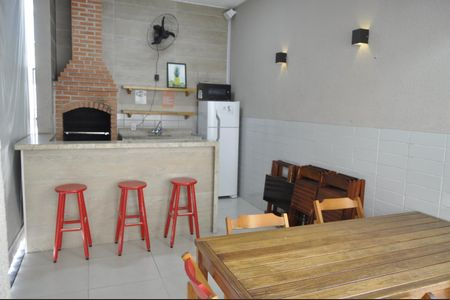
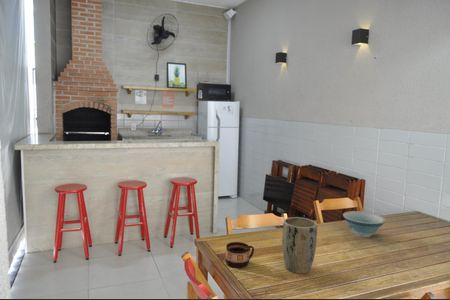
+ cup [225,241,255,269]
+ bowl [342,210,387,238]
+ plant pot [281,216,318,275]
